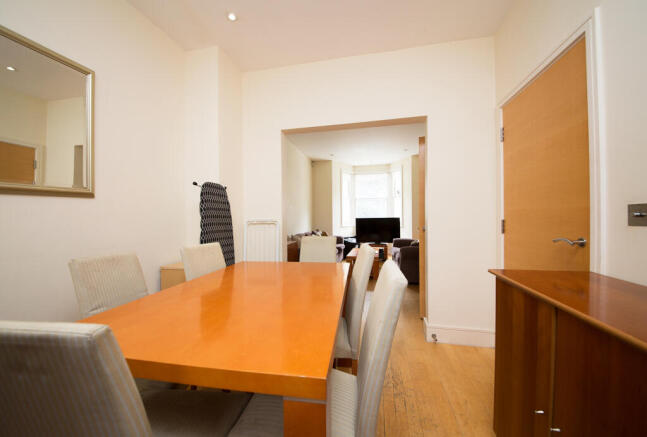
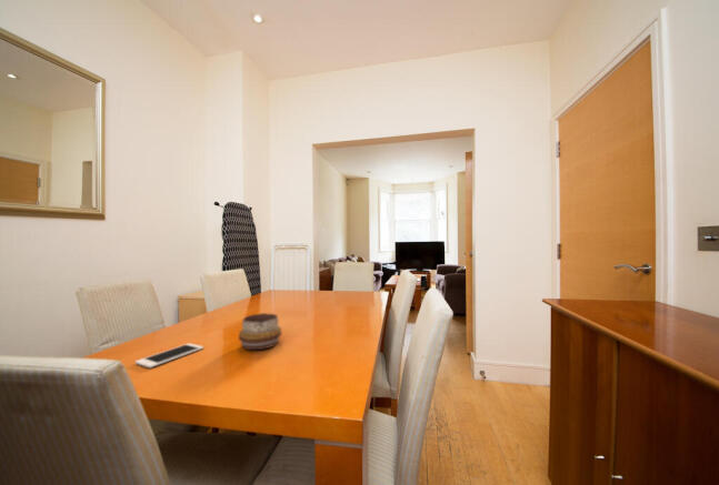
+ decorative bowl [238,312,282,351]
+ cell phone [134,342,204,368]
